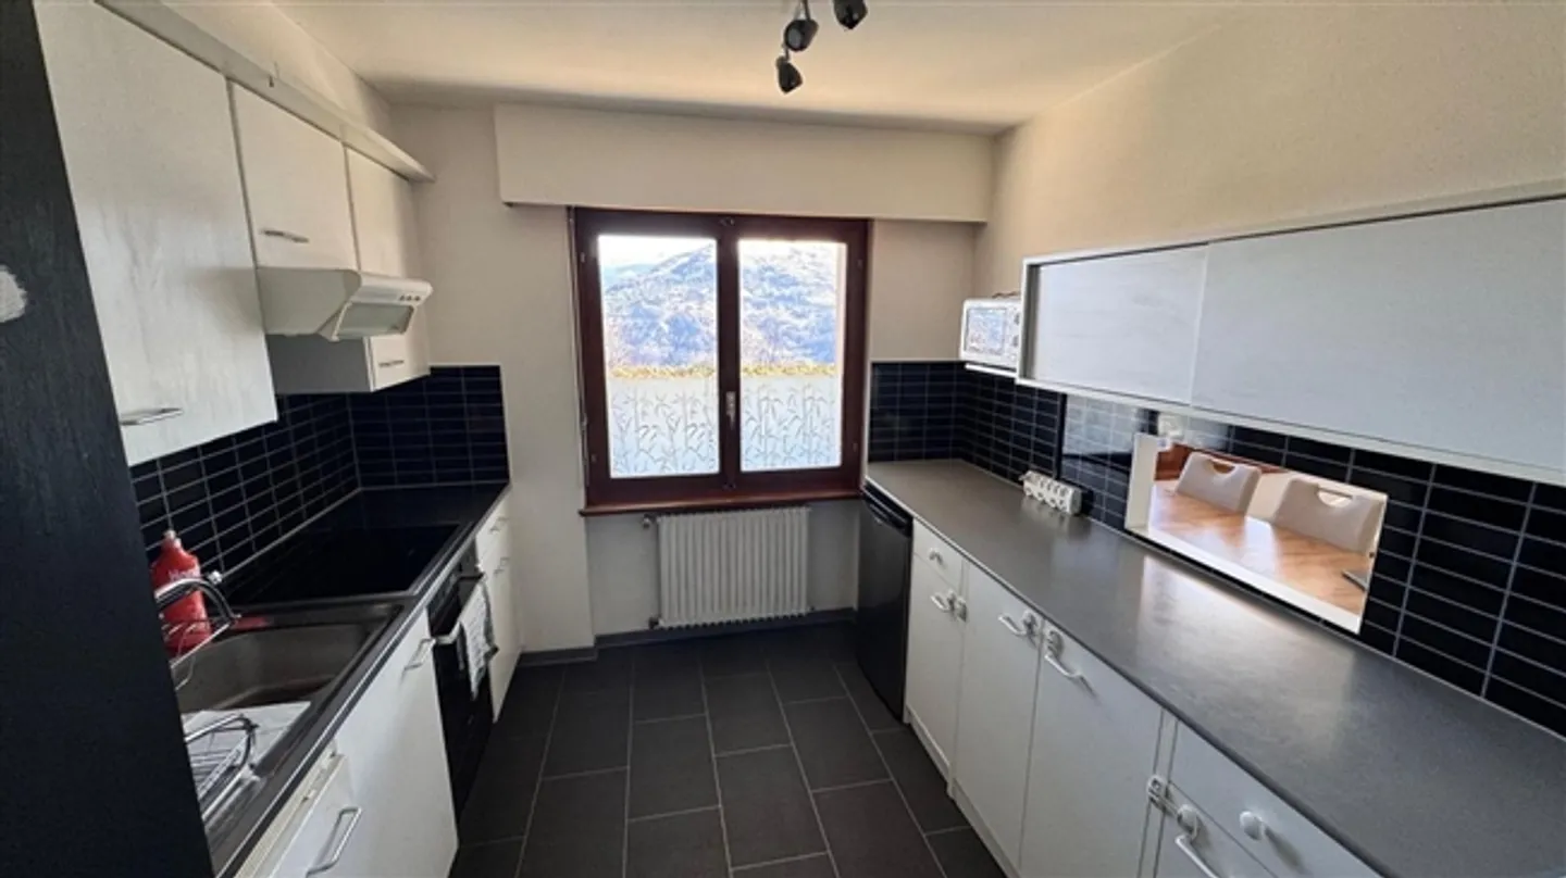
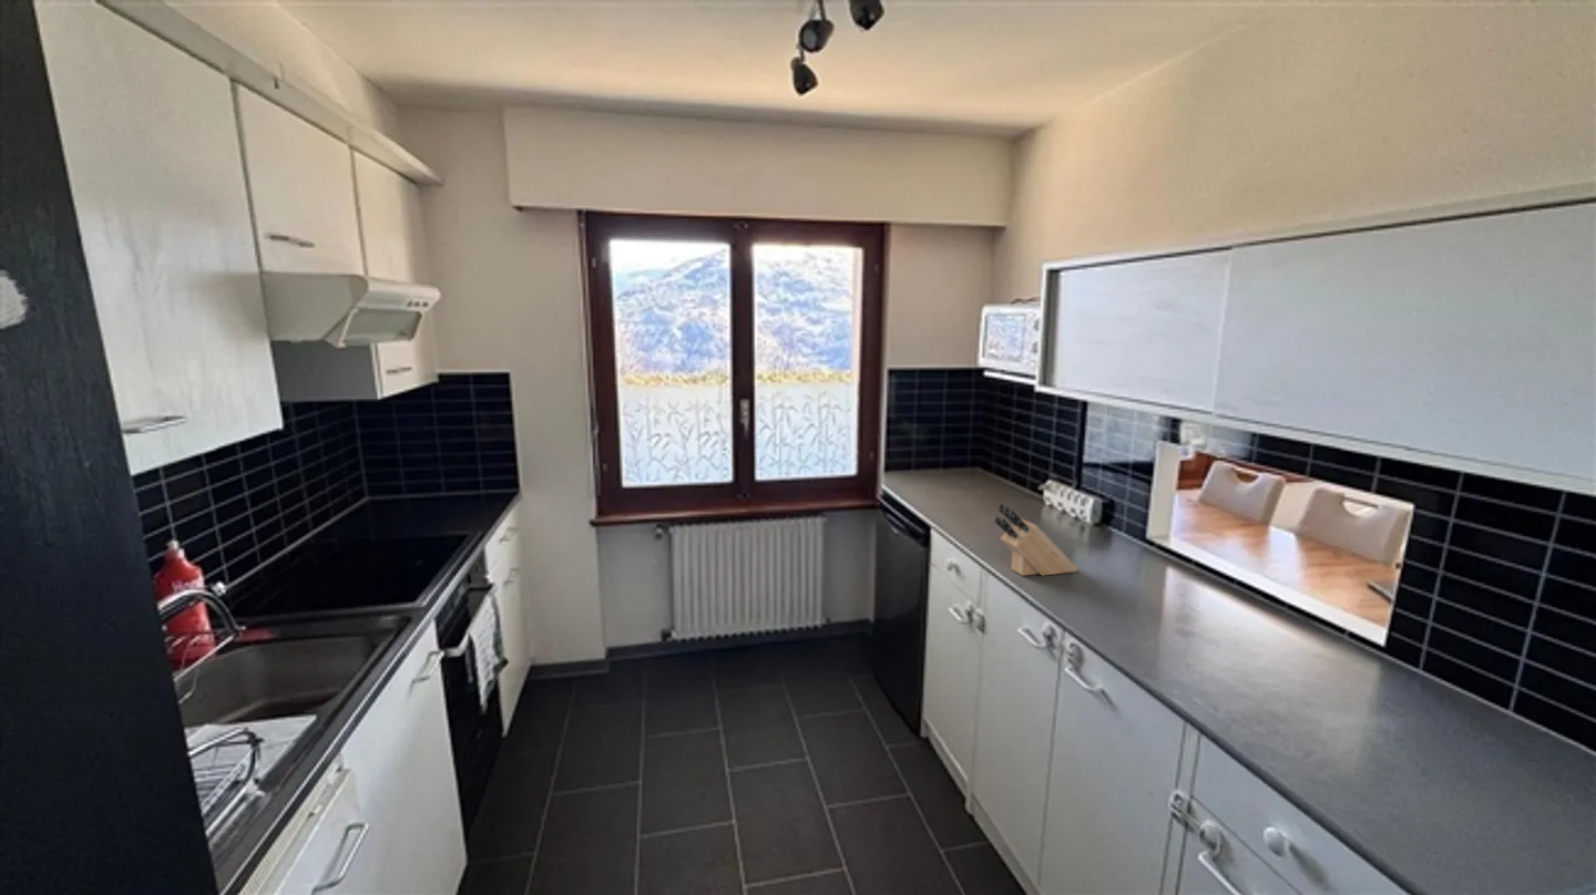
+ knife block [993,502,1080,577]
